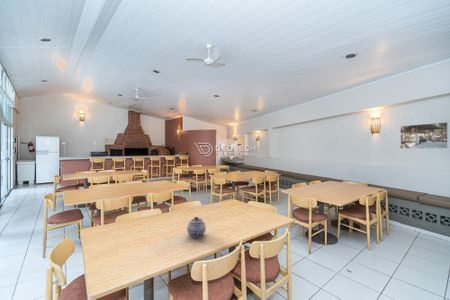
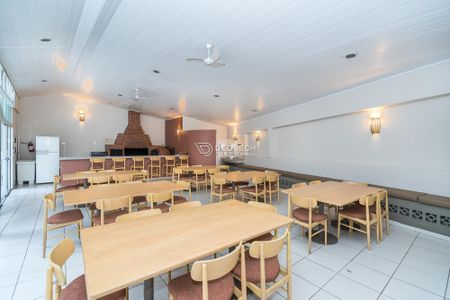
- teapot [186,216,207,239]
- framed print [399,121,449,150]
